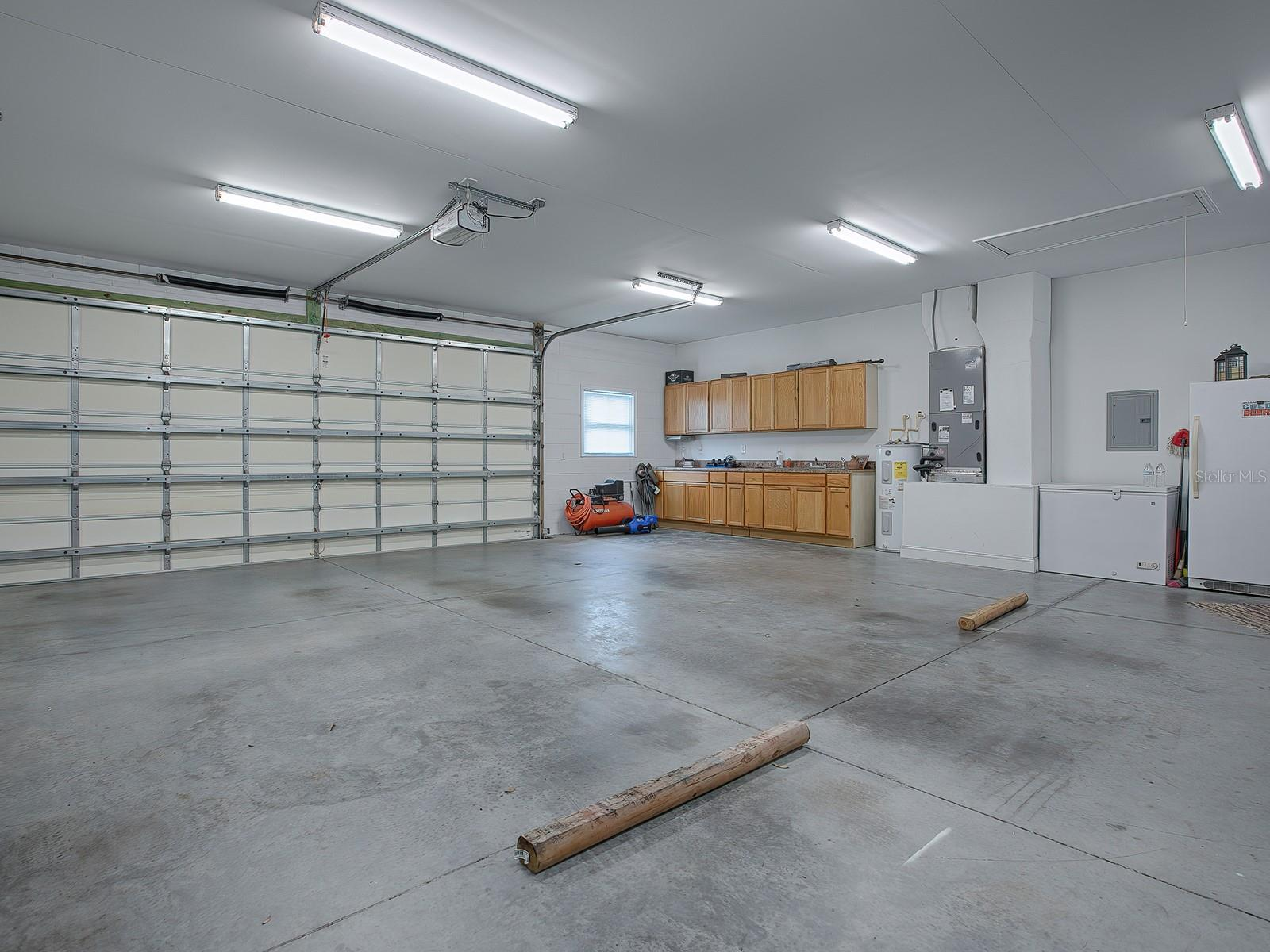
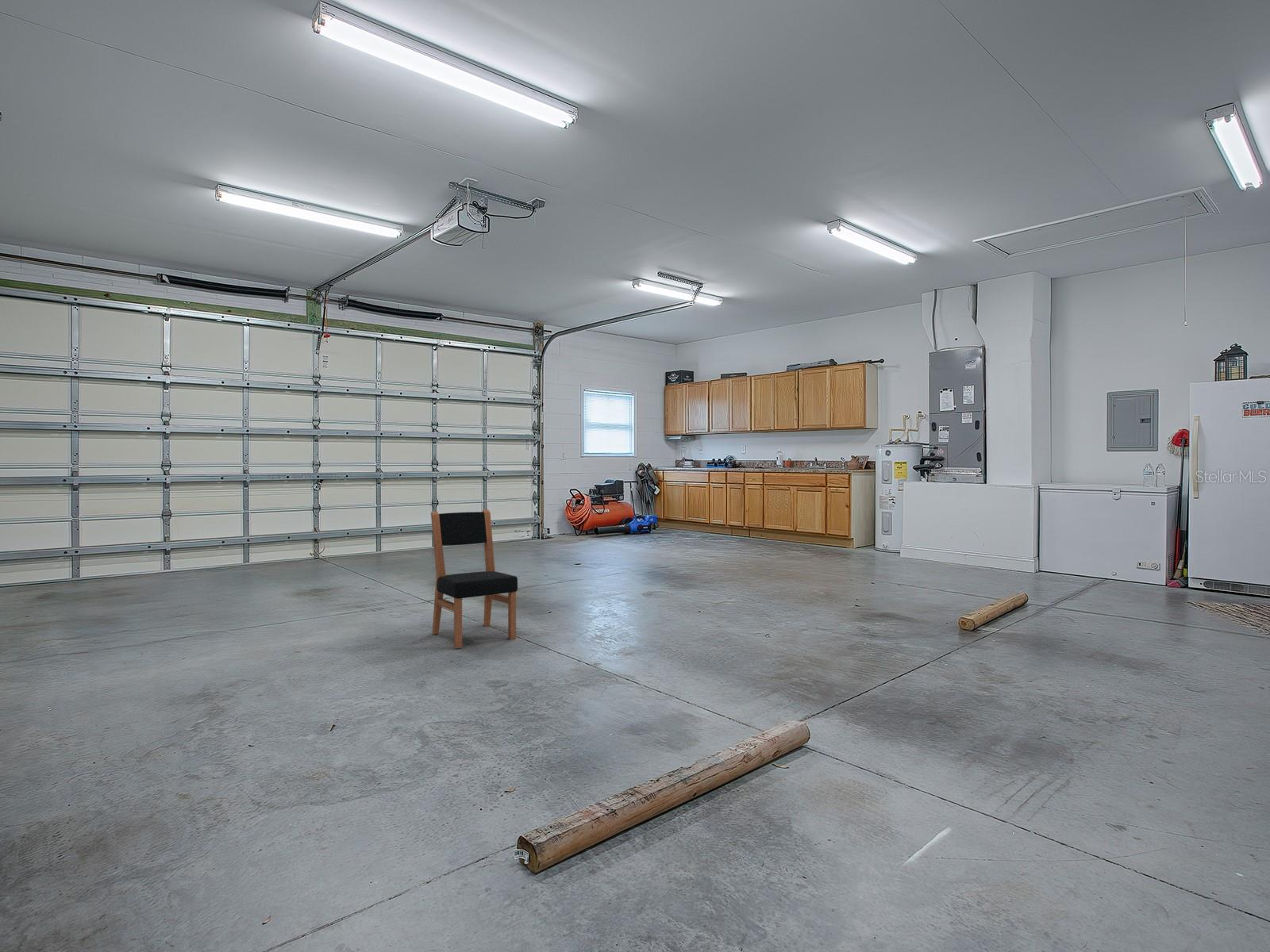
+ dining chair [430,509,518,649]
